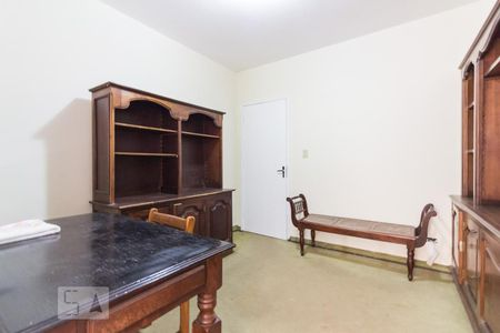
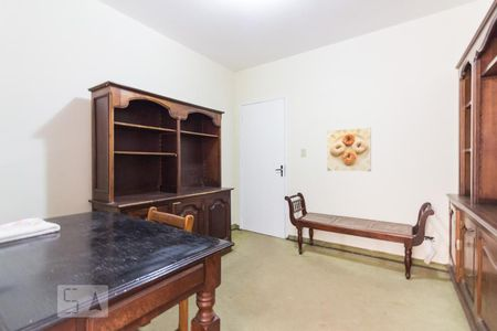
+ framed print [326,127,372,172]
